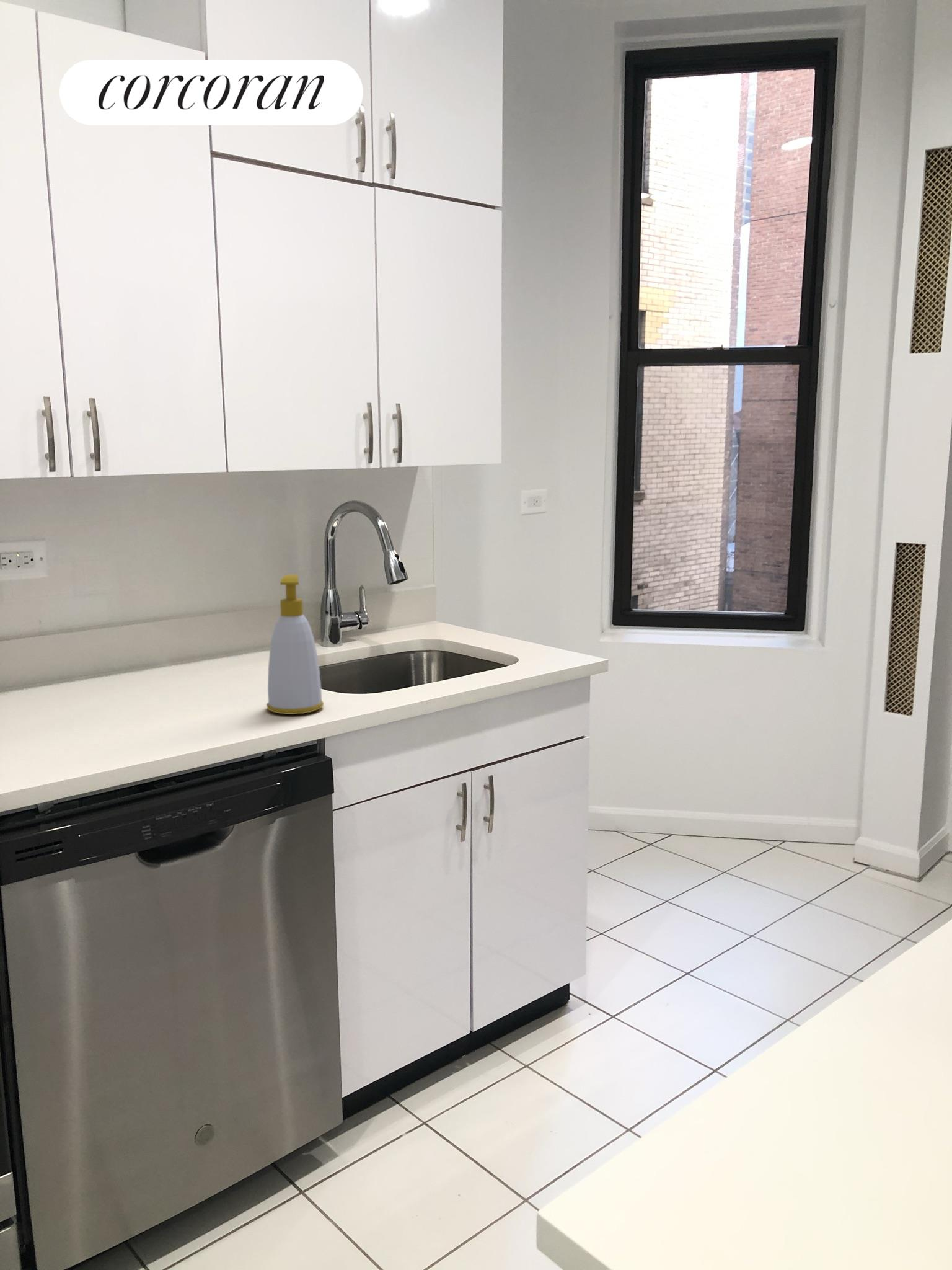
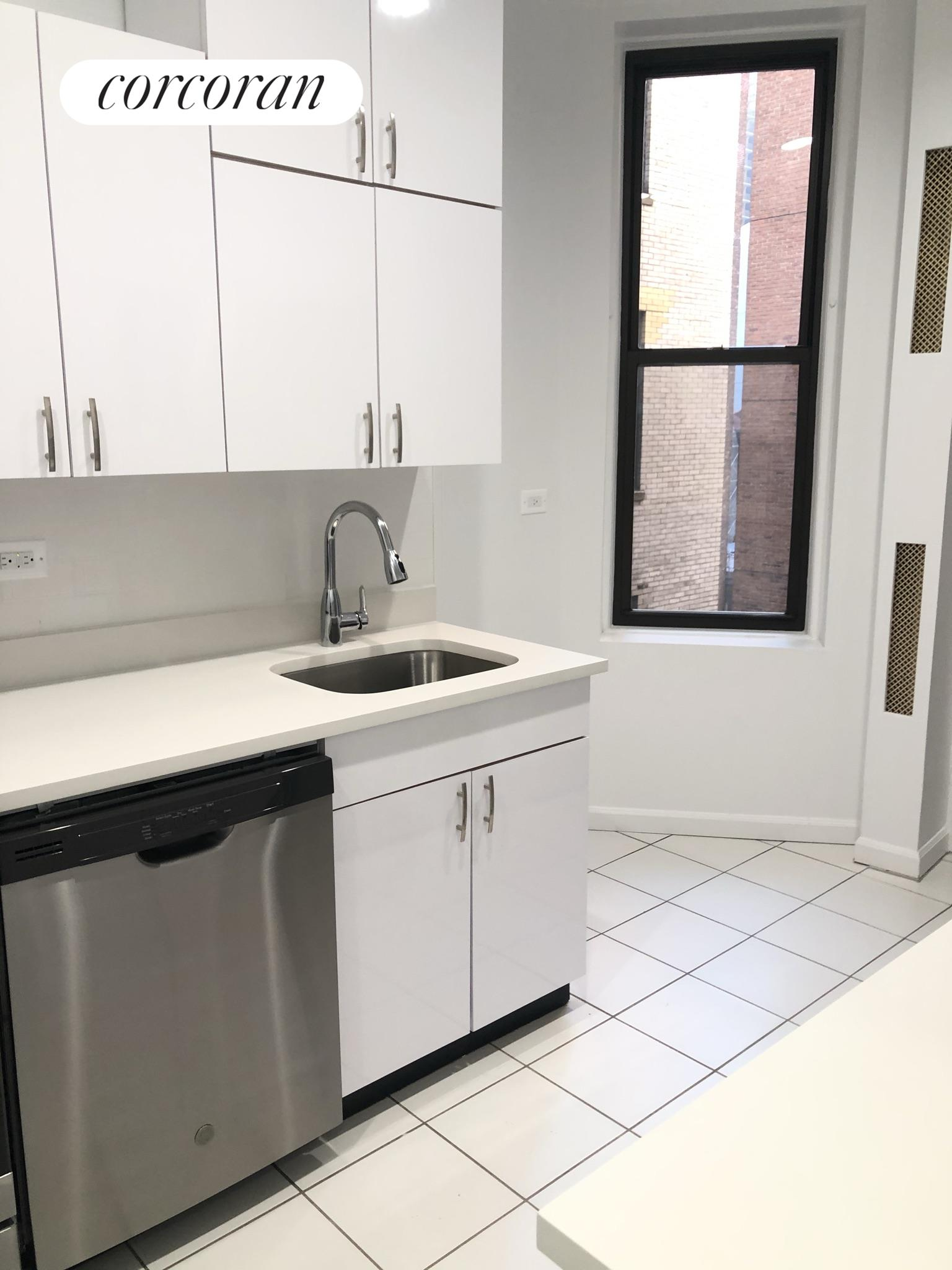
- soap bottle [266,574,324,715]
